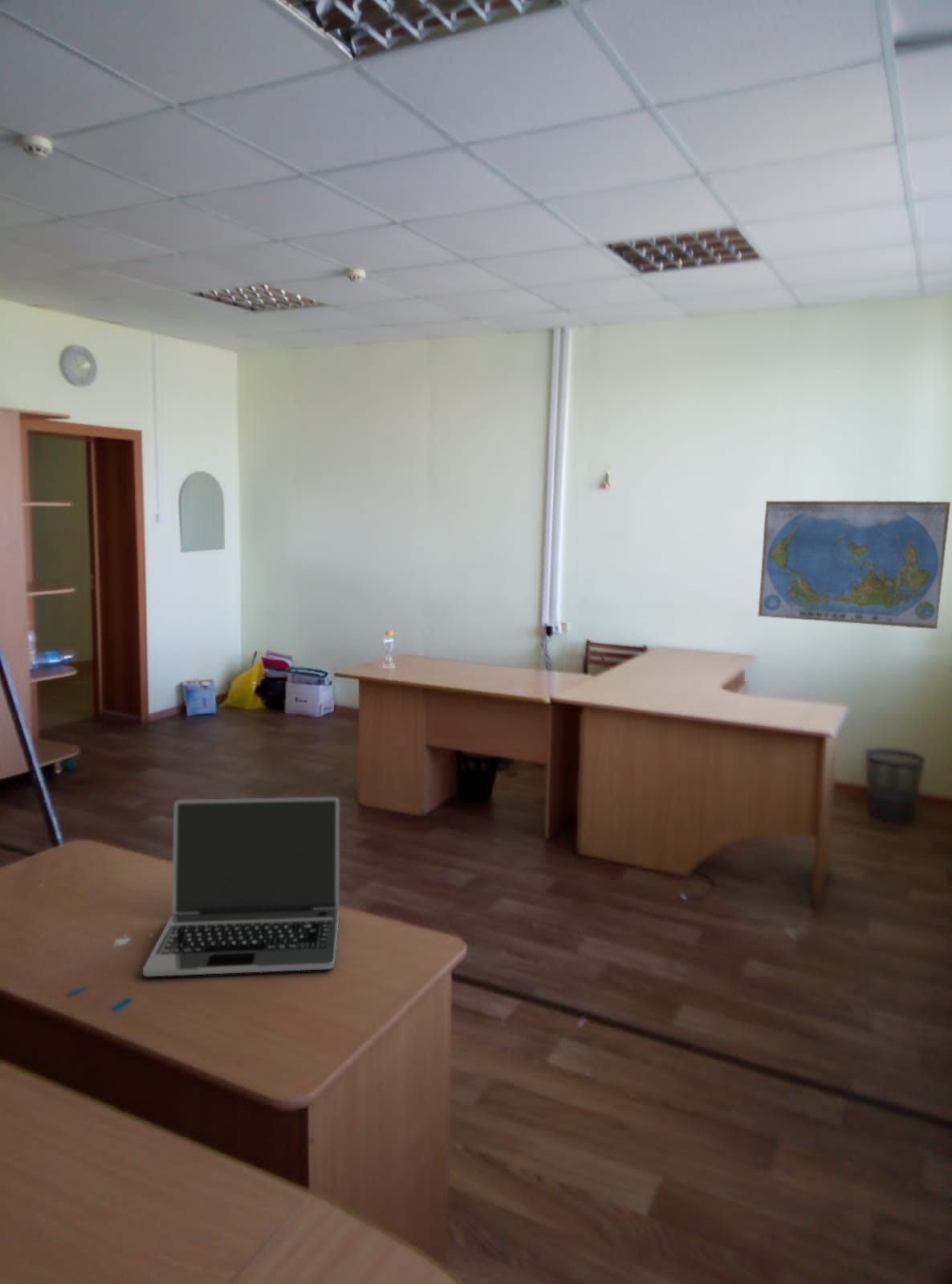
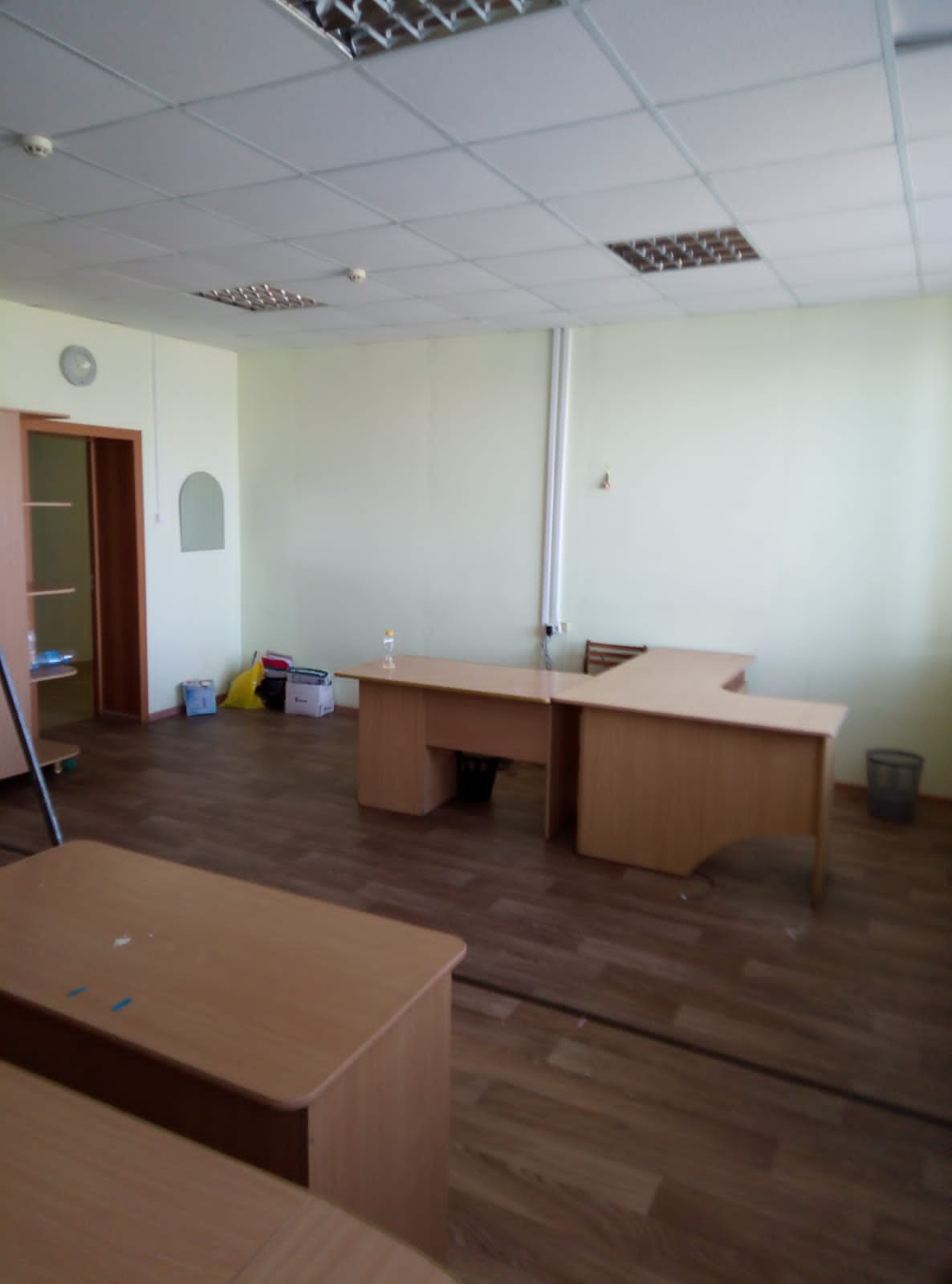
- laptop [142,797,340,977]
- world map [757,500,951,630]
